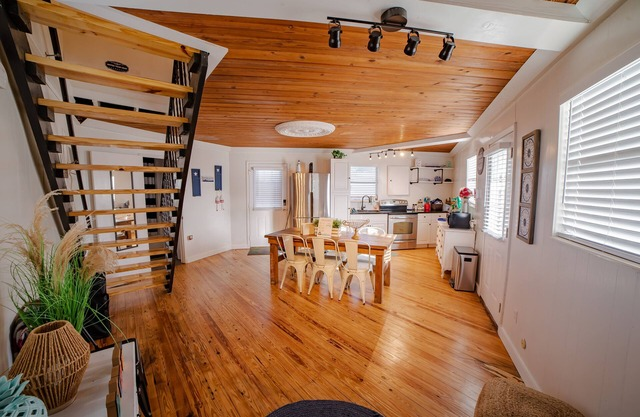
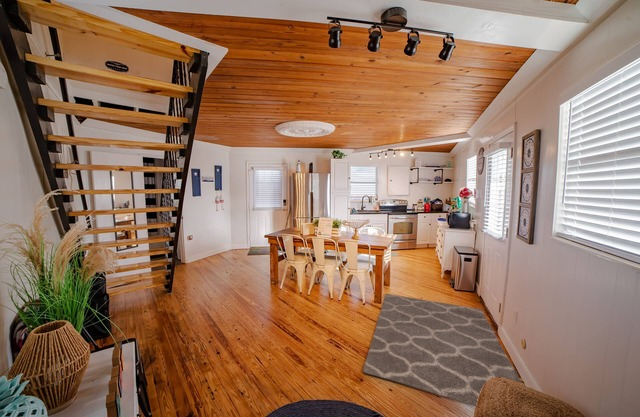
+ rug [362,293,522,407]
